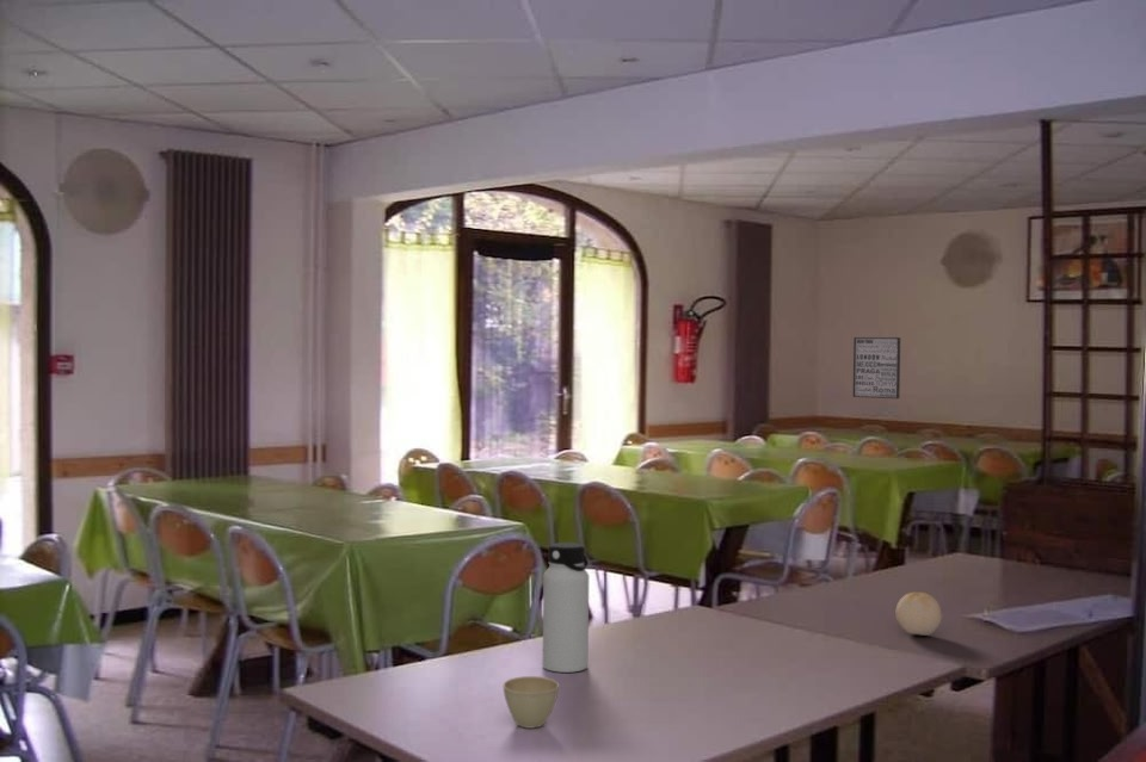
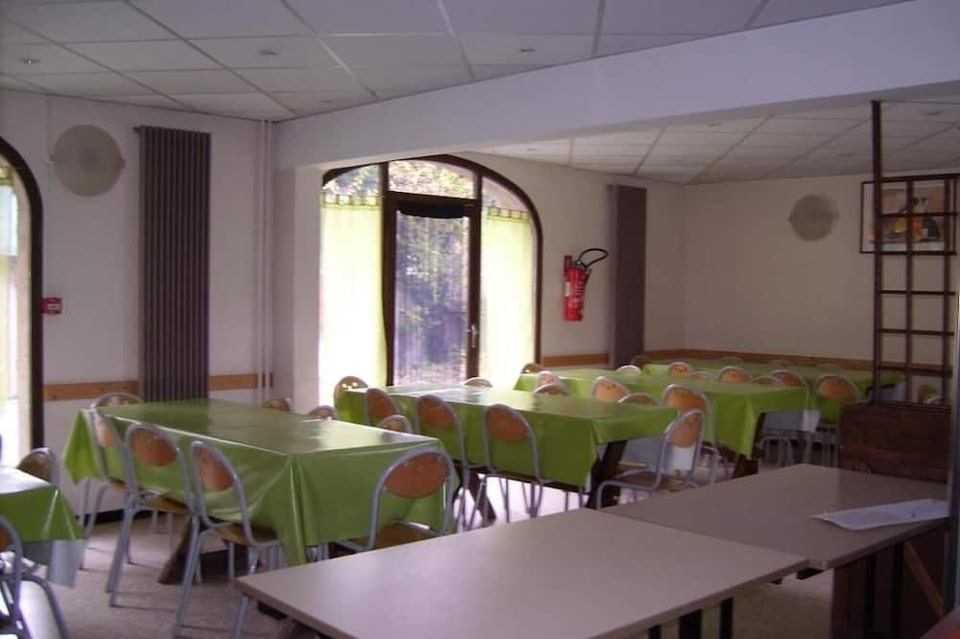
- water bottle [542,541,590,674]
- wall art [852,336,901,399]
- flower pot [503,675,560,730]
- fruit [895,591,943,637]
